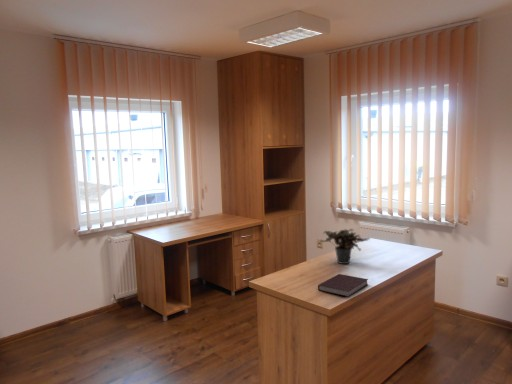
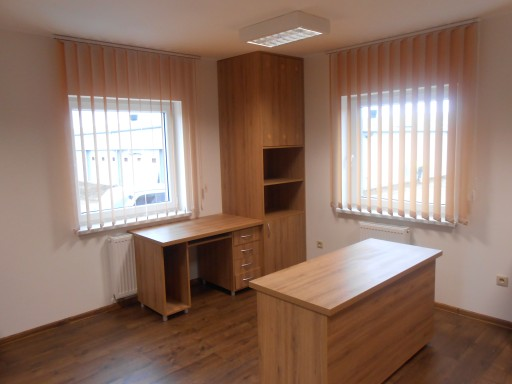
- notebook [317,273,369,298]
- potted plant [317,228,370,265]
